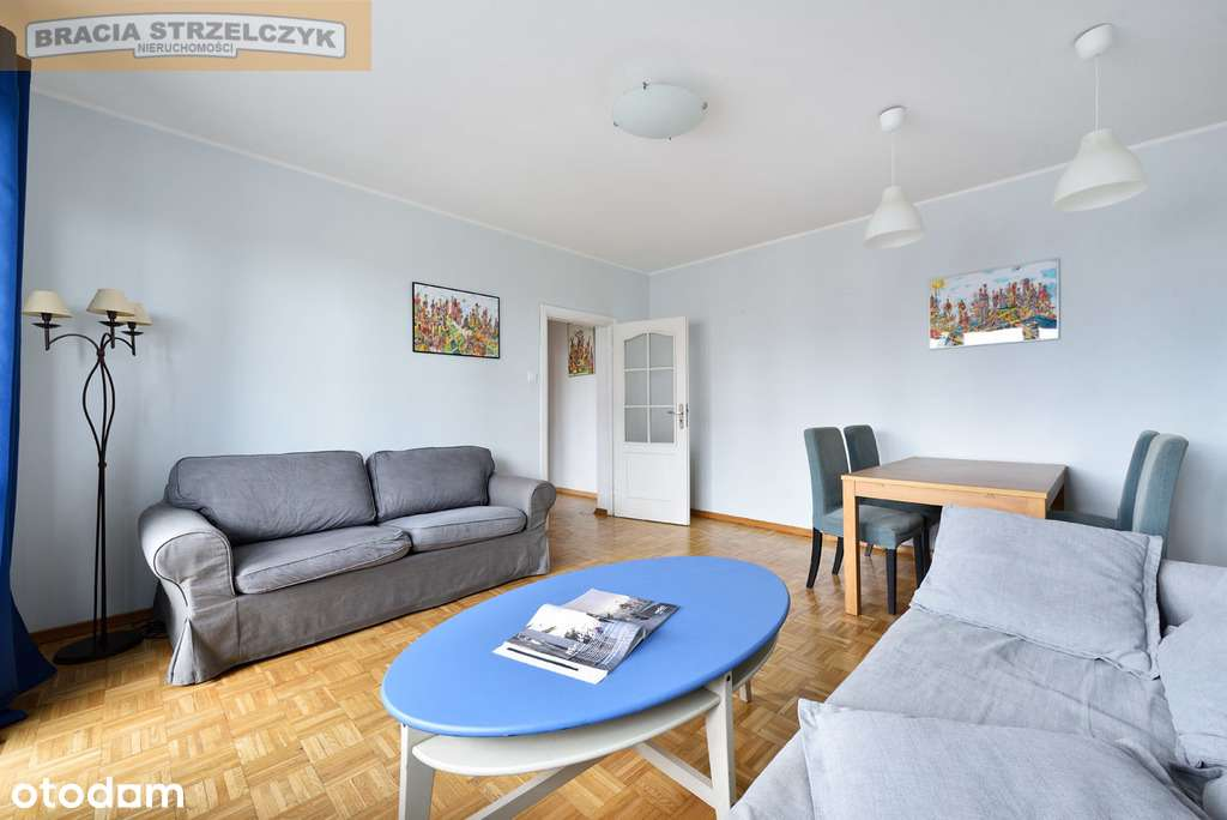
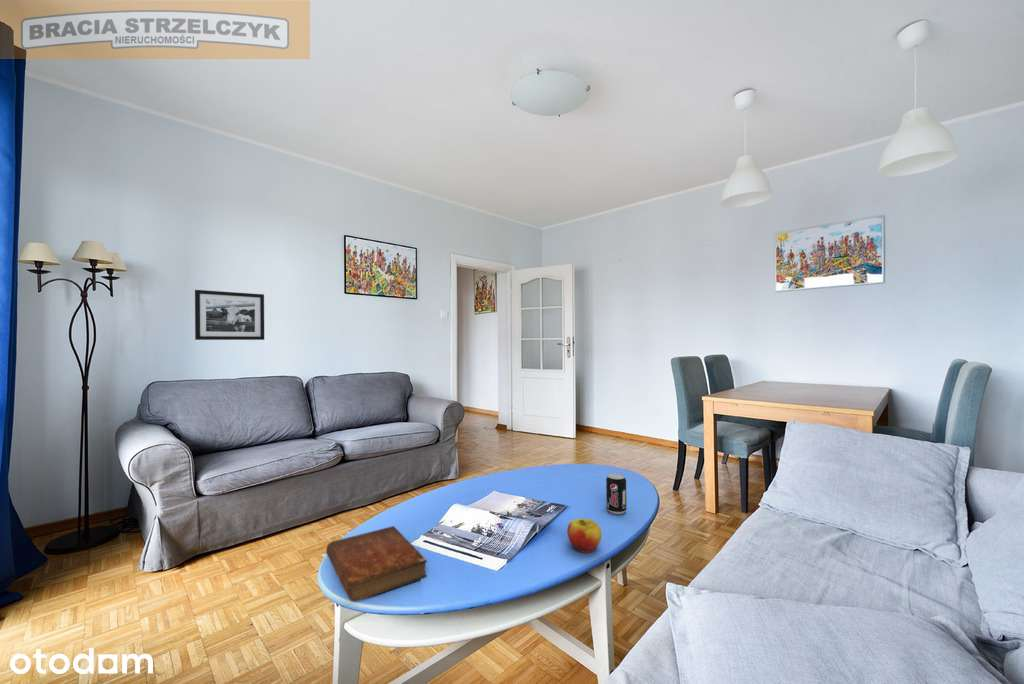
+ apple [566,518,603,554]
+ picture frame [194,289,265,341]
+ bible [325,525,428,602]
+ beverage can [605,473,627,515]
